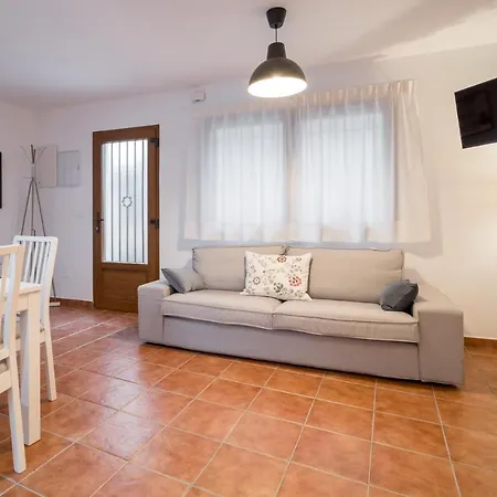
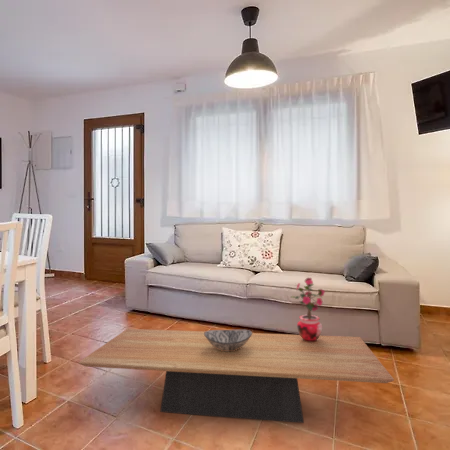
+ potted plant [291,276,326,342]
+ decorative bowl [204,329,253,351]
+ coffee table [77,328,395,424]
